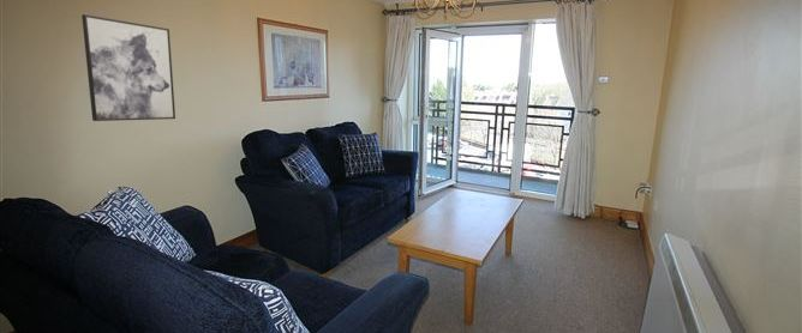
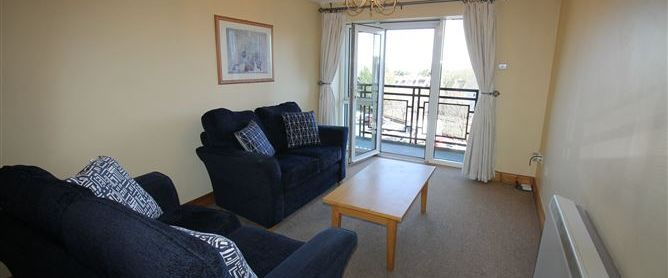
- wall art [80,13,176,122]
